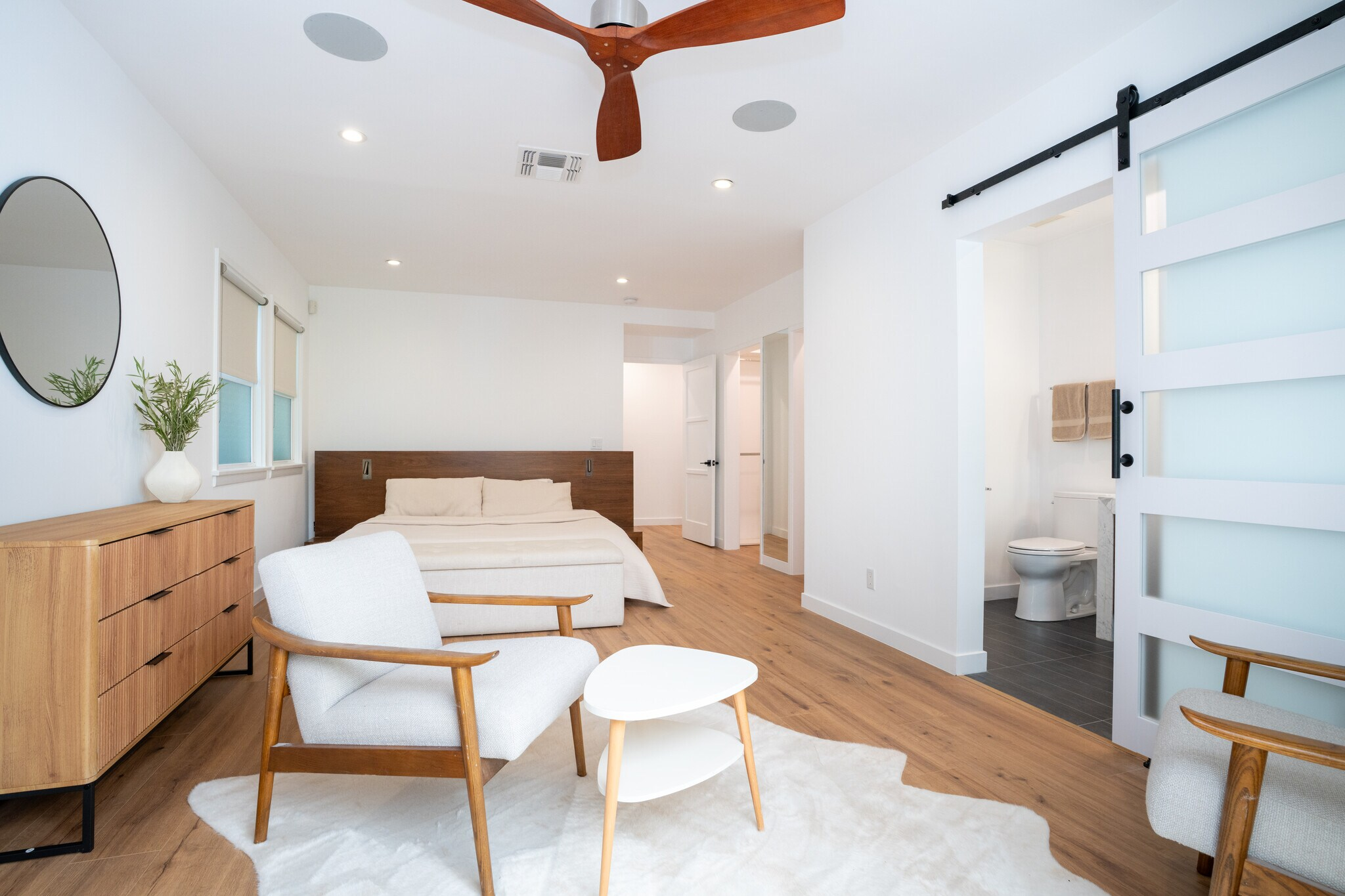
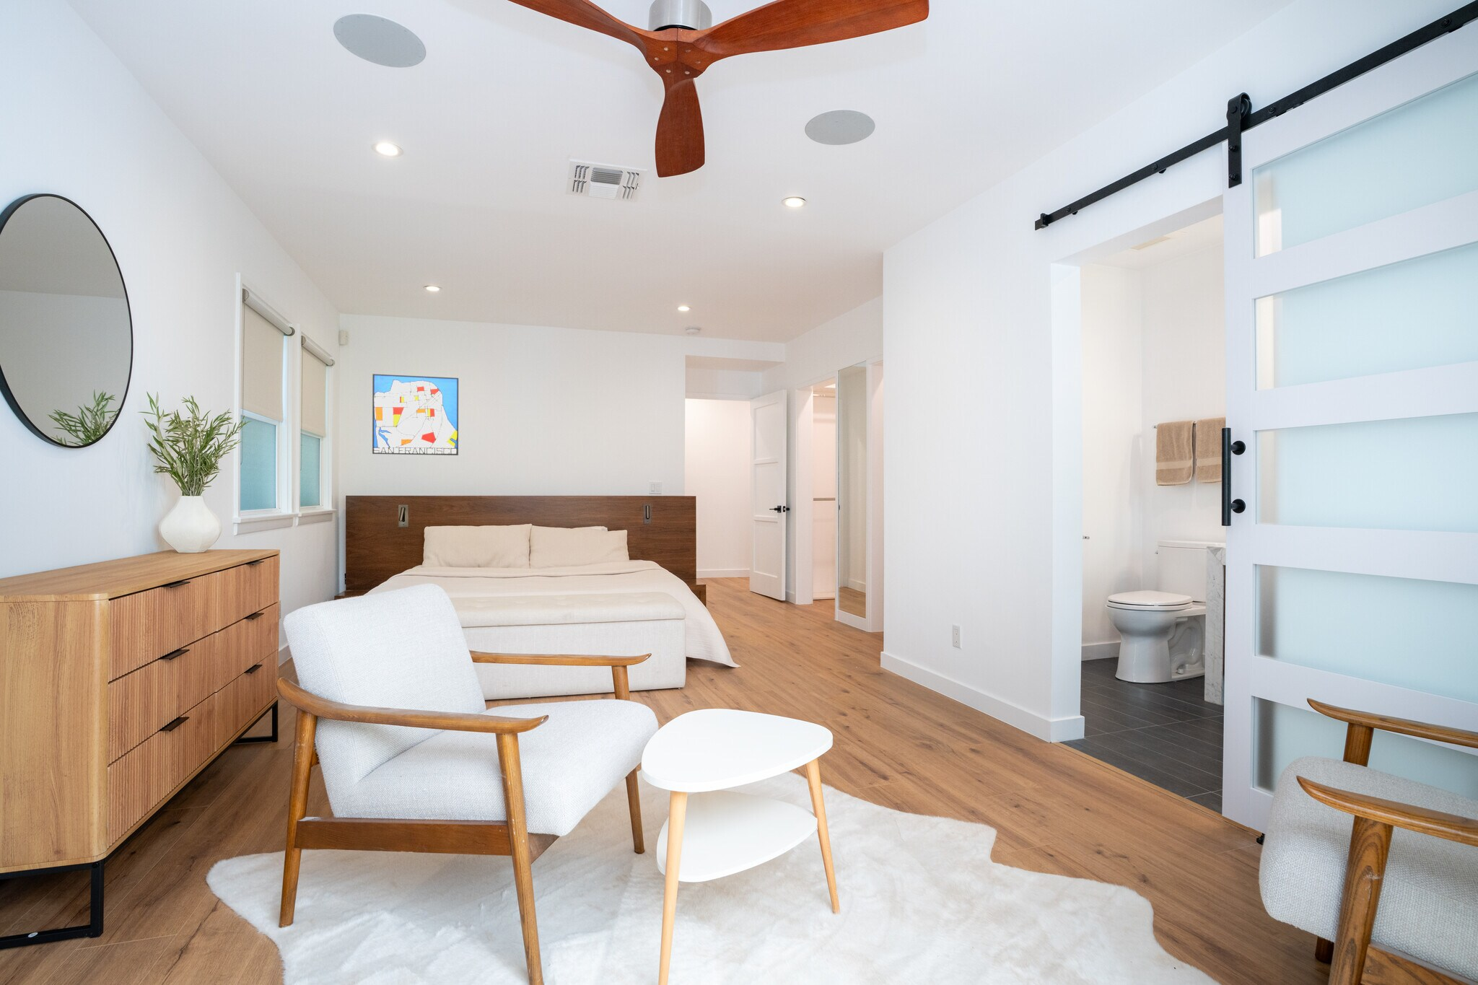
+ wall art [371,373,459,456]
